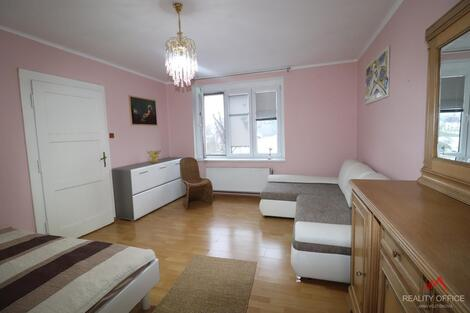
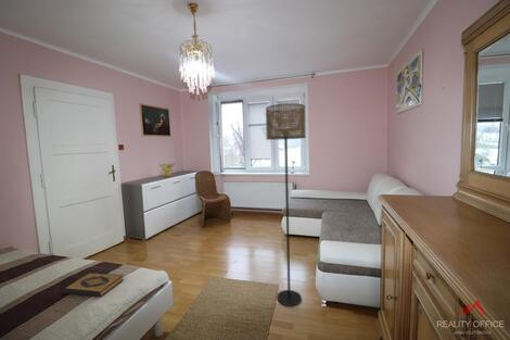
+ hardback book [63,272,125,298]
+ floor lamp [265,102,307,307]
